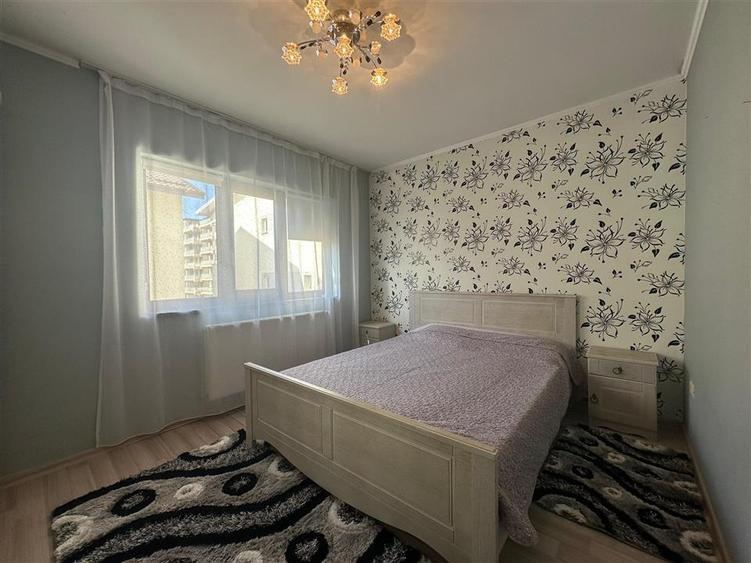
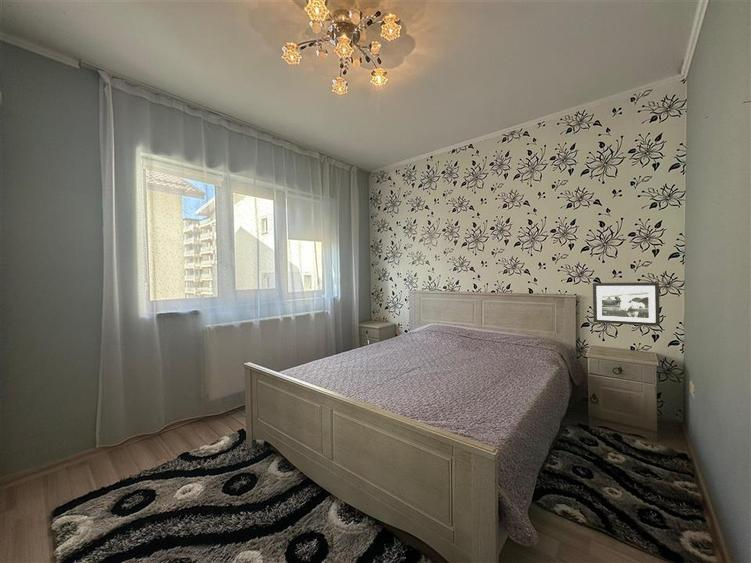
+ picture frame [592,281,661,327]
